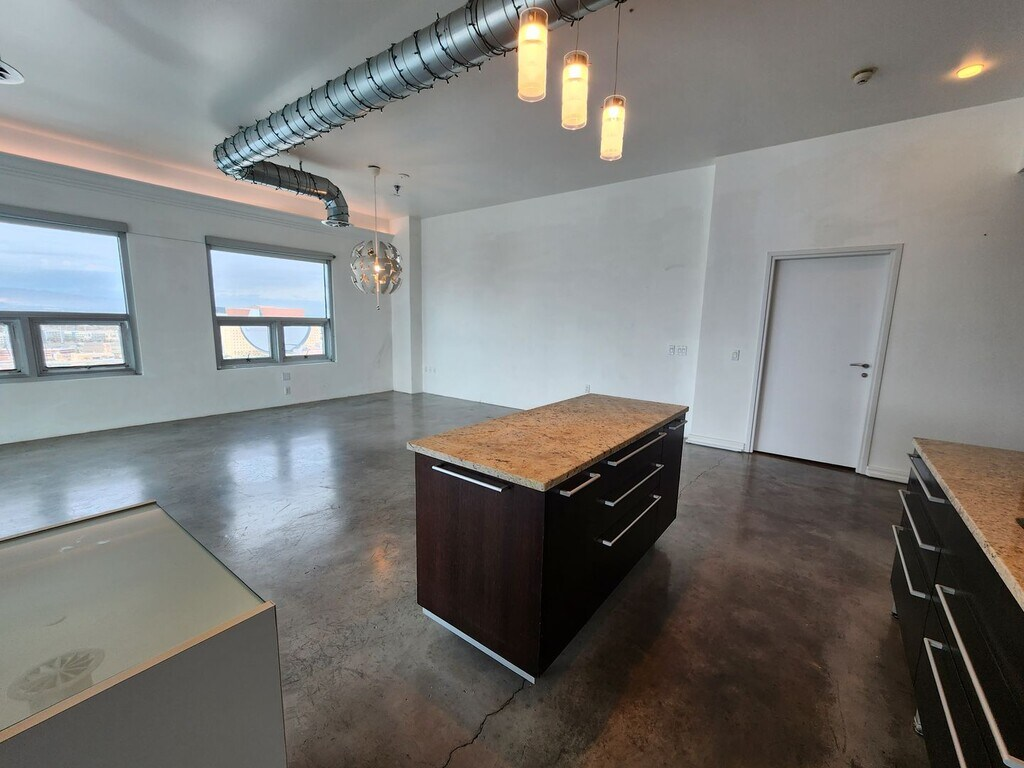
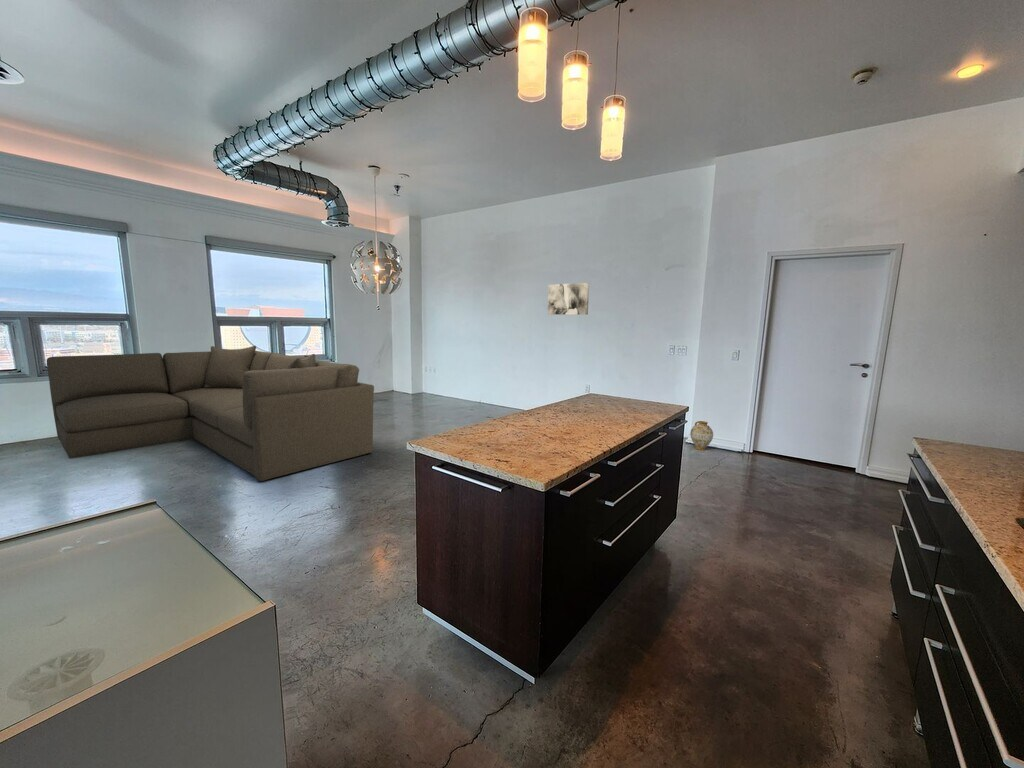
+ wall art [547,282,590,316]
+ sofa [46,345,375,482]
+ ceramic jug [689,420,714,451]
